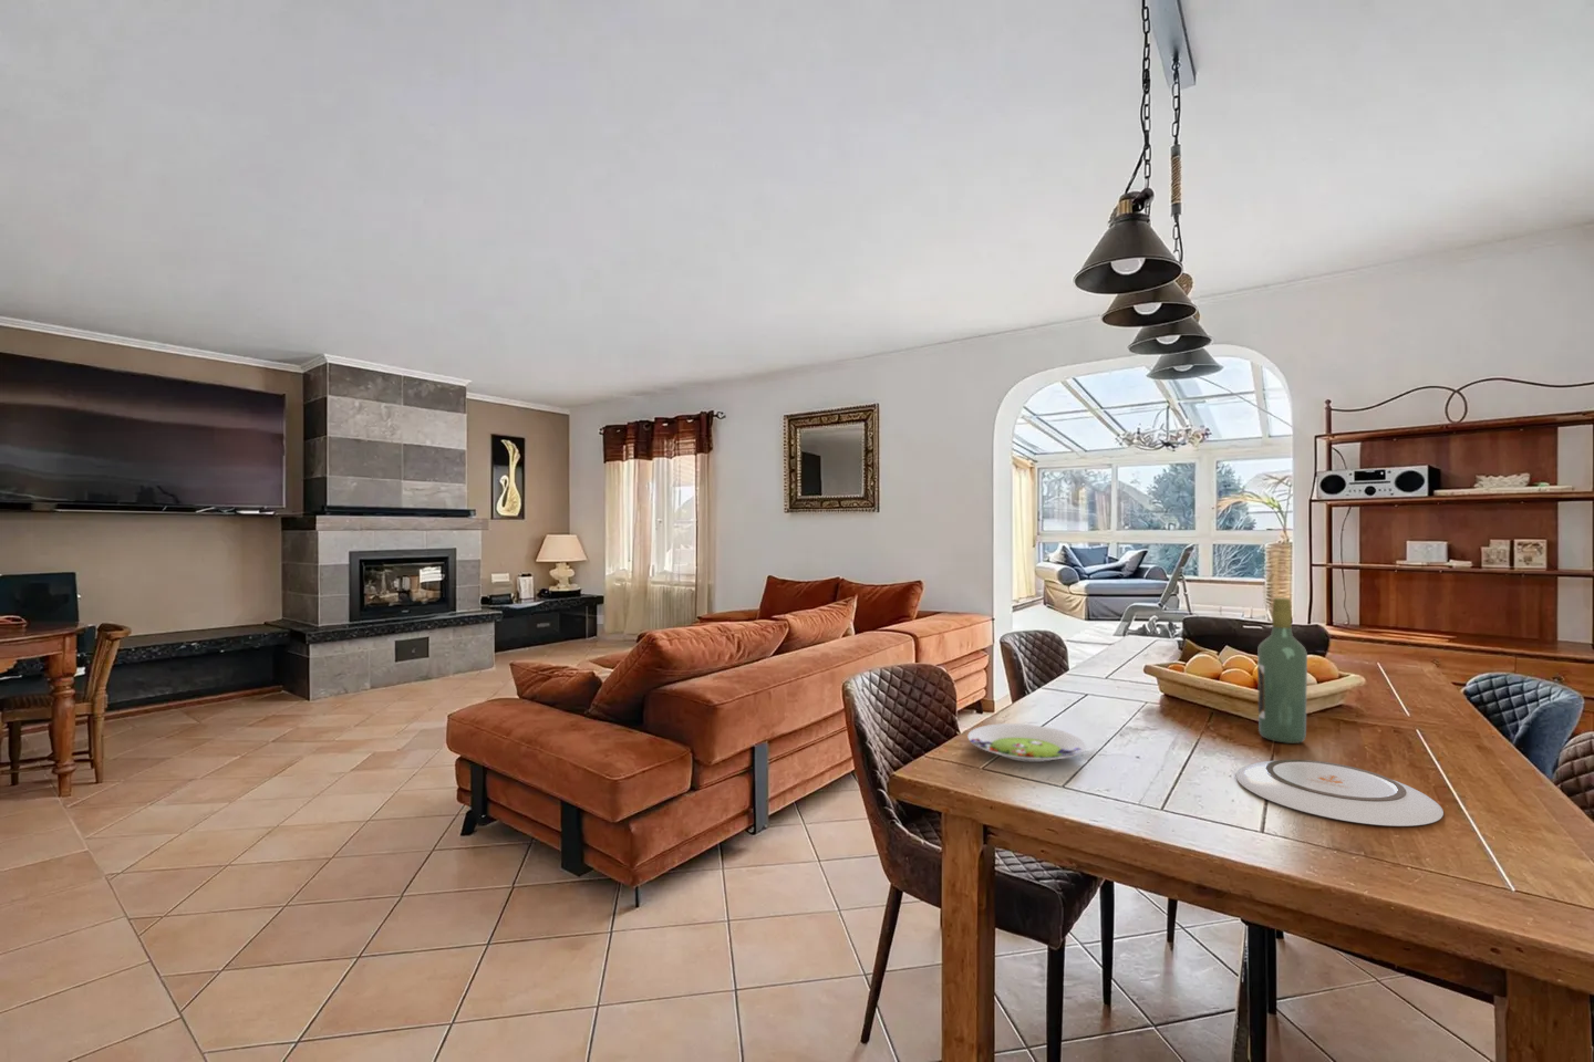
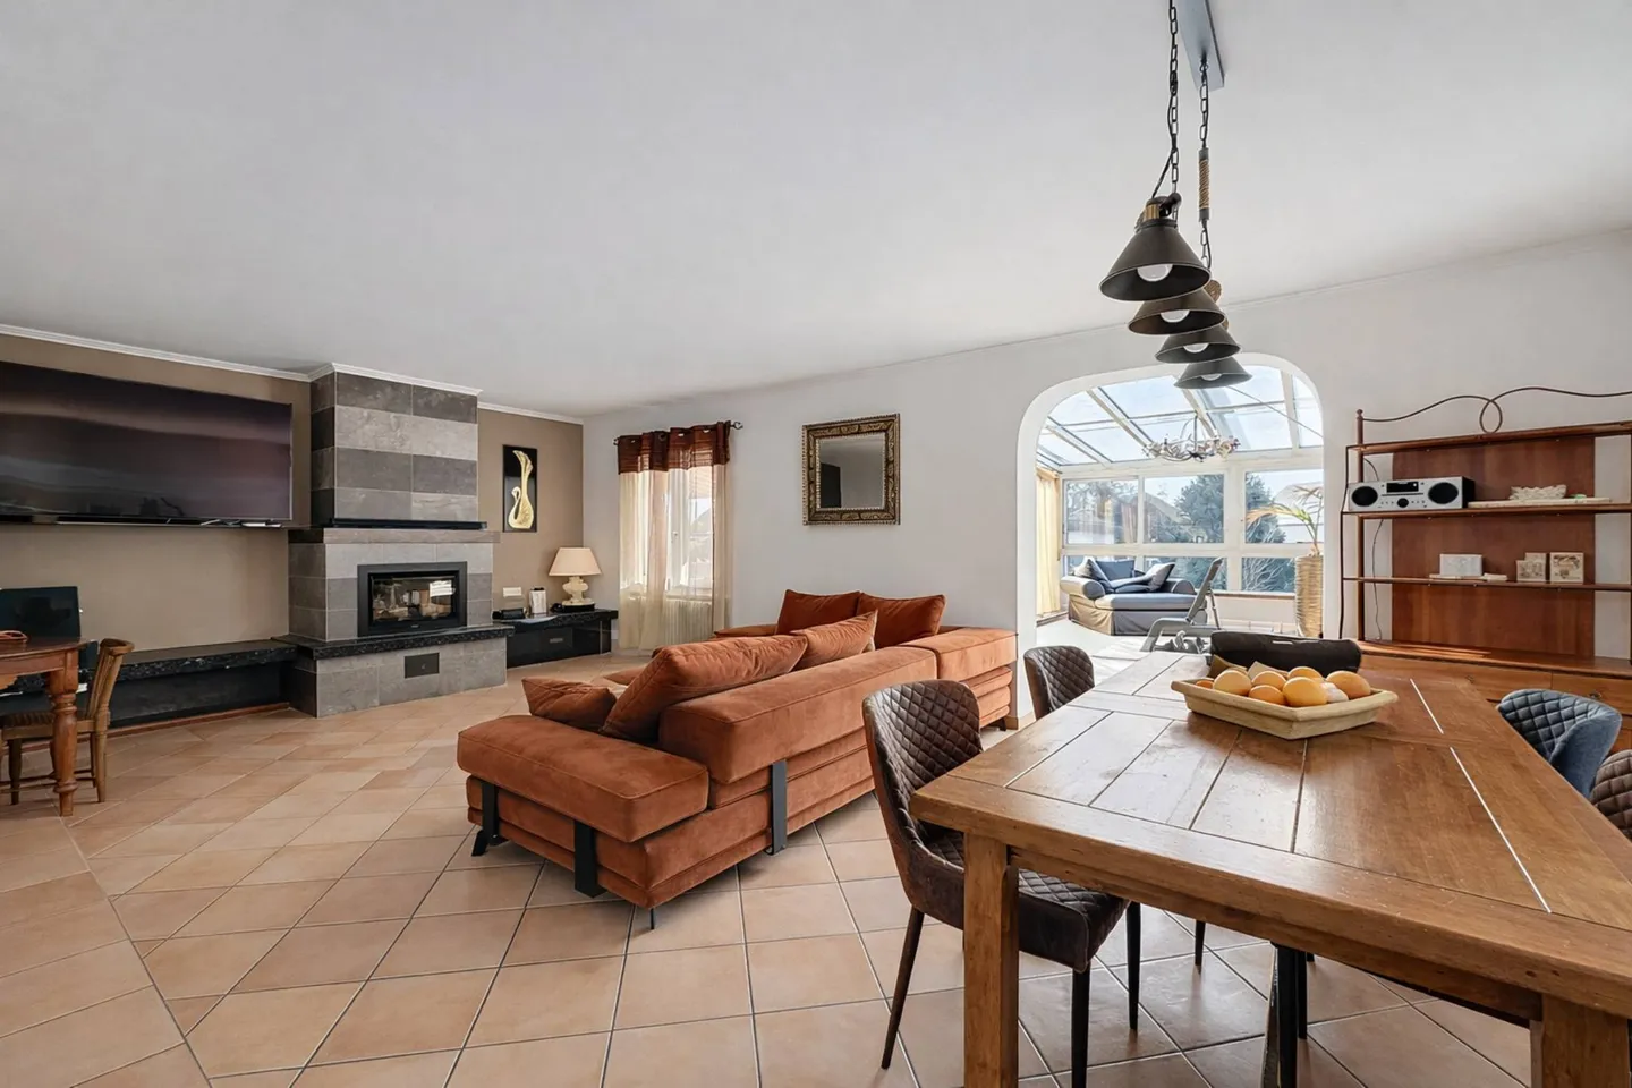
- salad plate [967,722,1088,763]
- plate [1236,759,1445,827]
- wine bottle [1256,596,1308,744]
